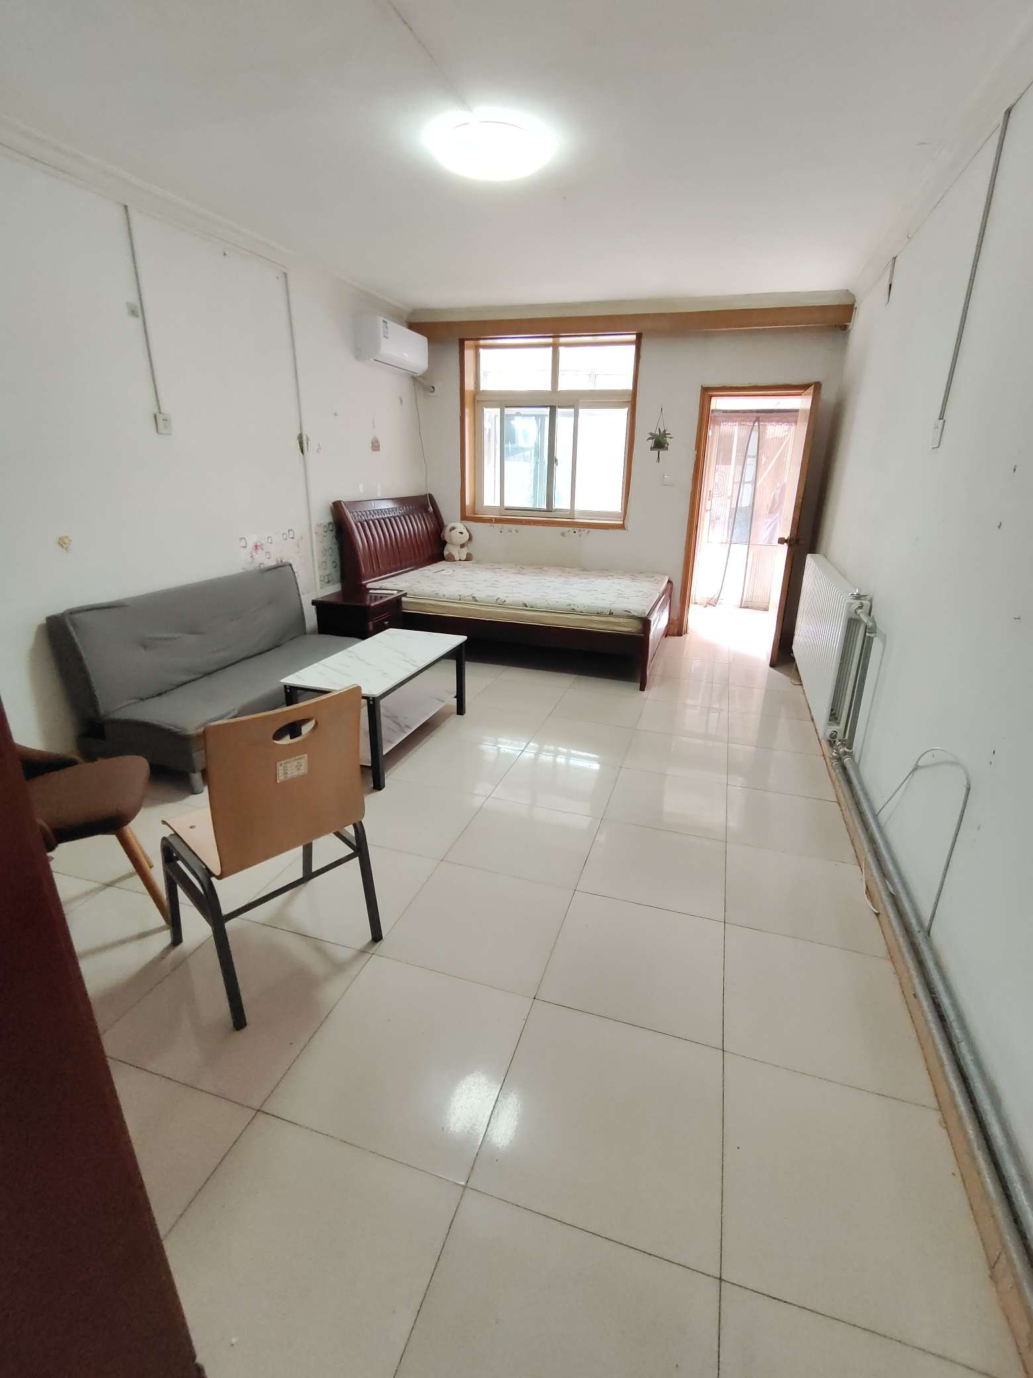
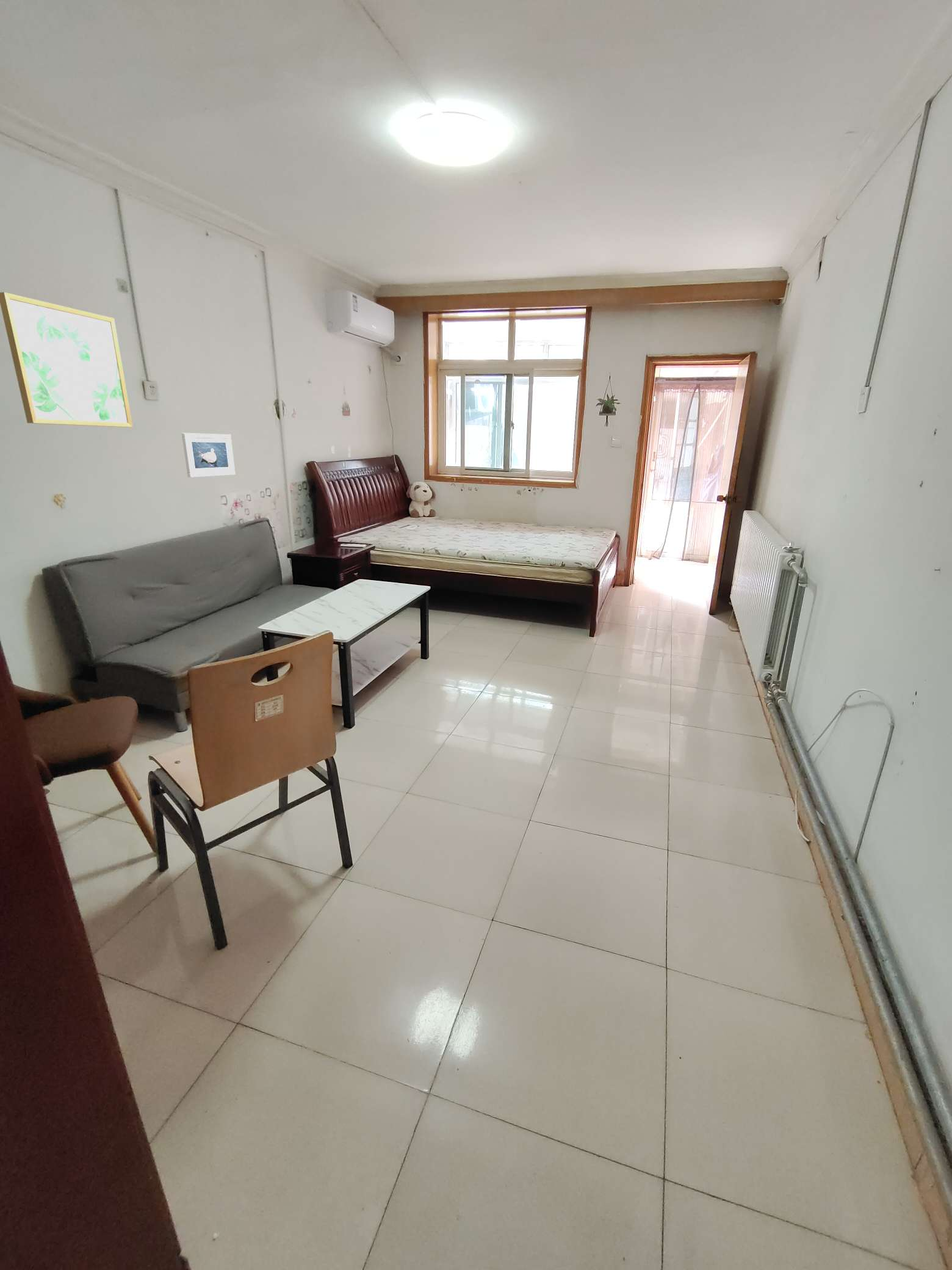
+ wall art [0,292,133,428]
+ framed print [181,432,236,477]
